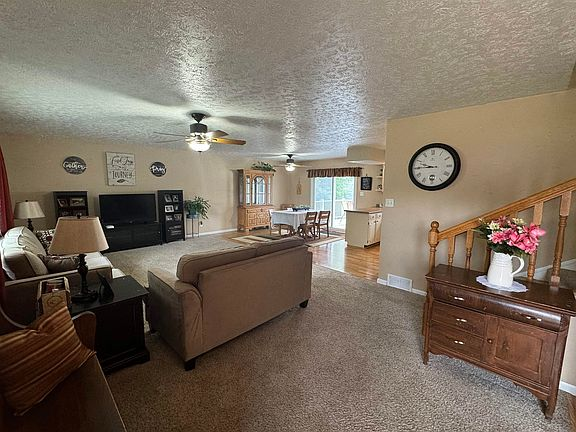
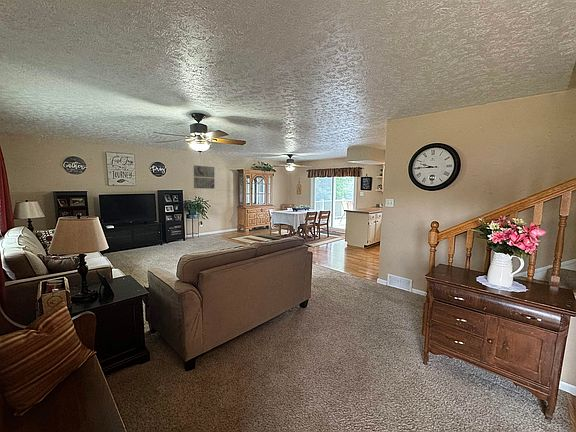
+ wall art [193,164,216,190]
